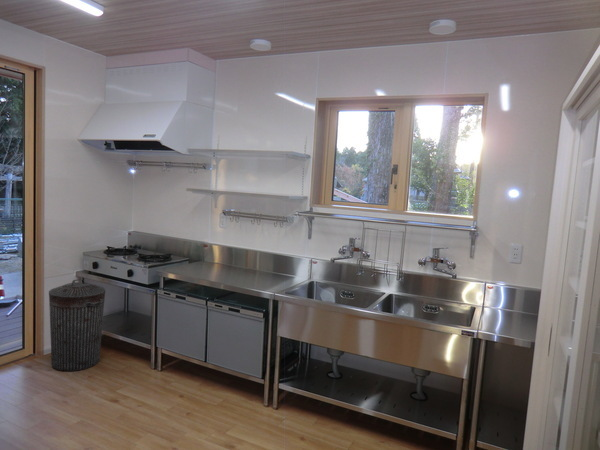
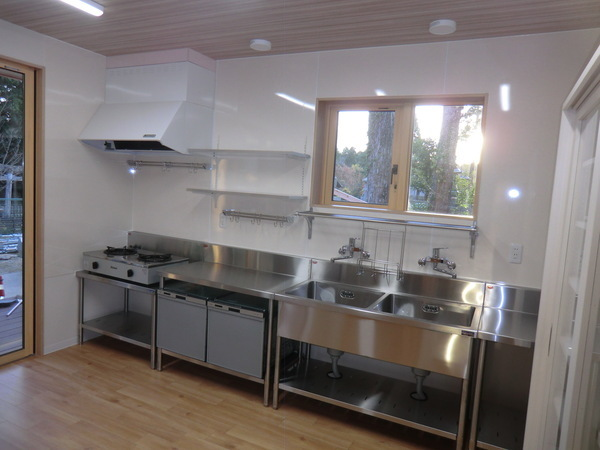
- trash can [48,278,106,372]
